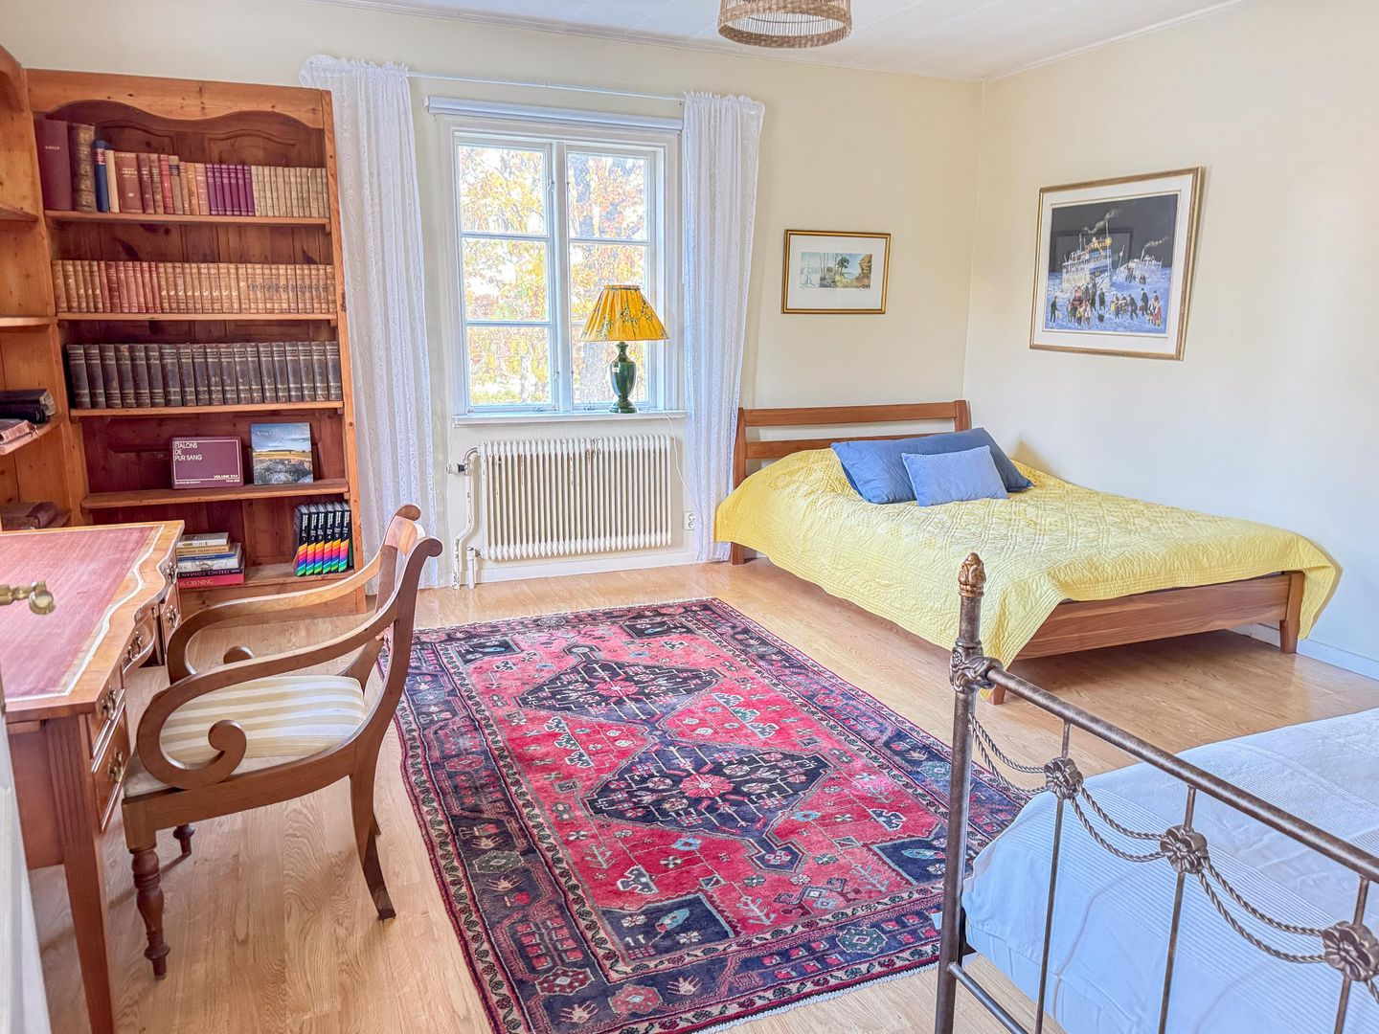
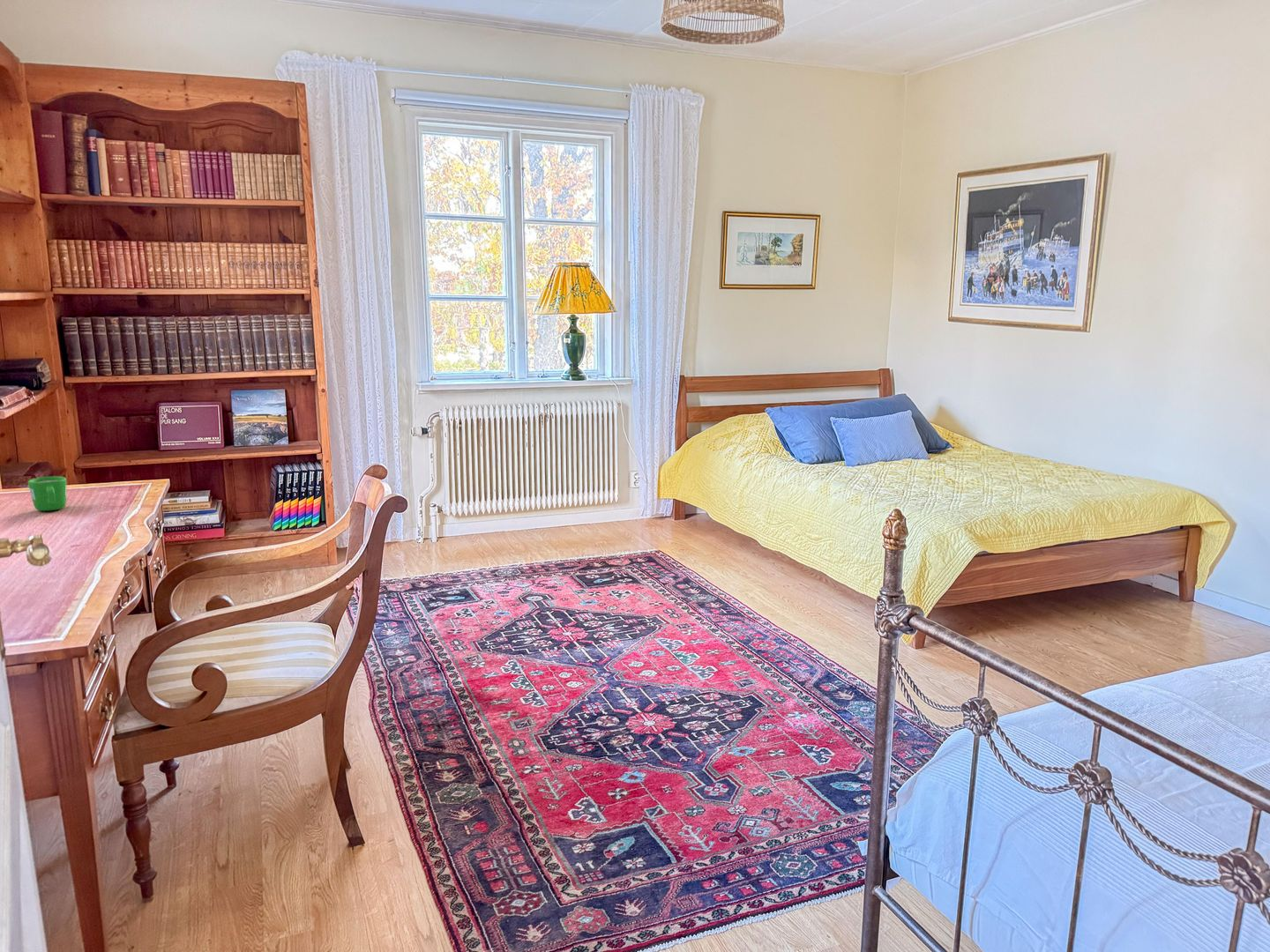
+ mug [27,475,67,511]
